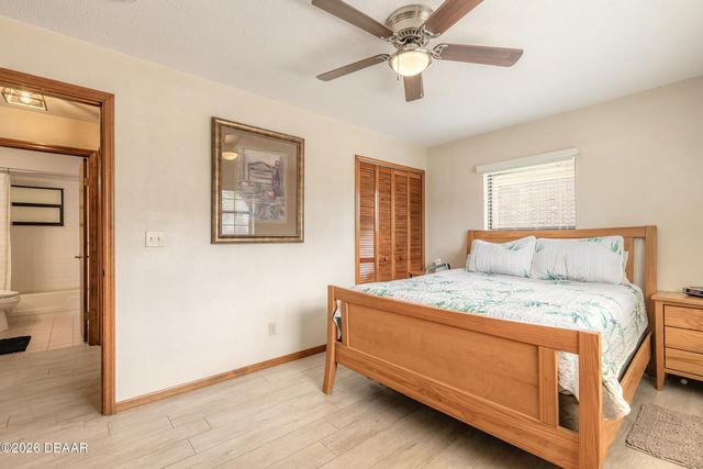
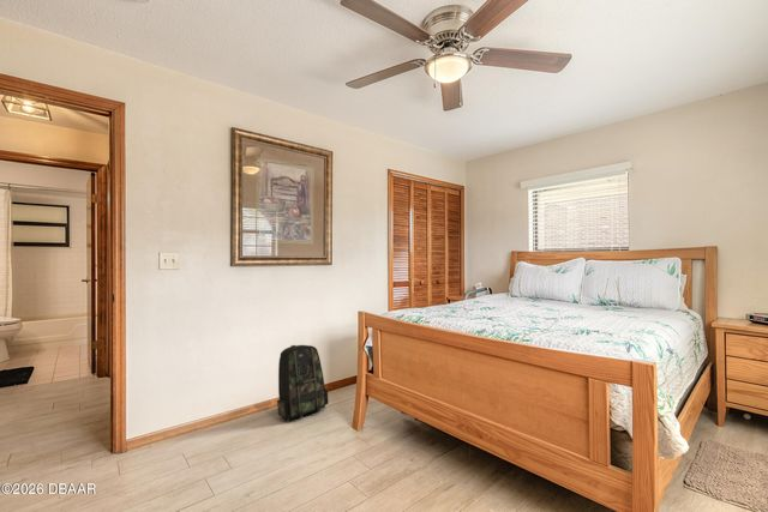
+ backpack [276,344,329,424]
